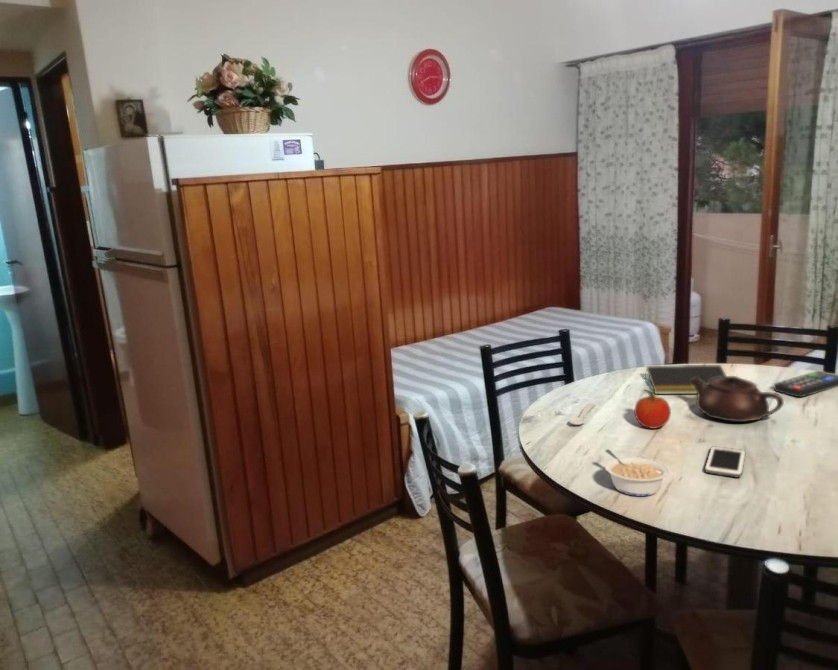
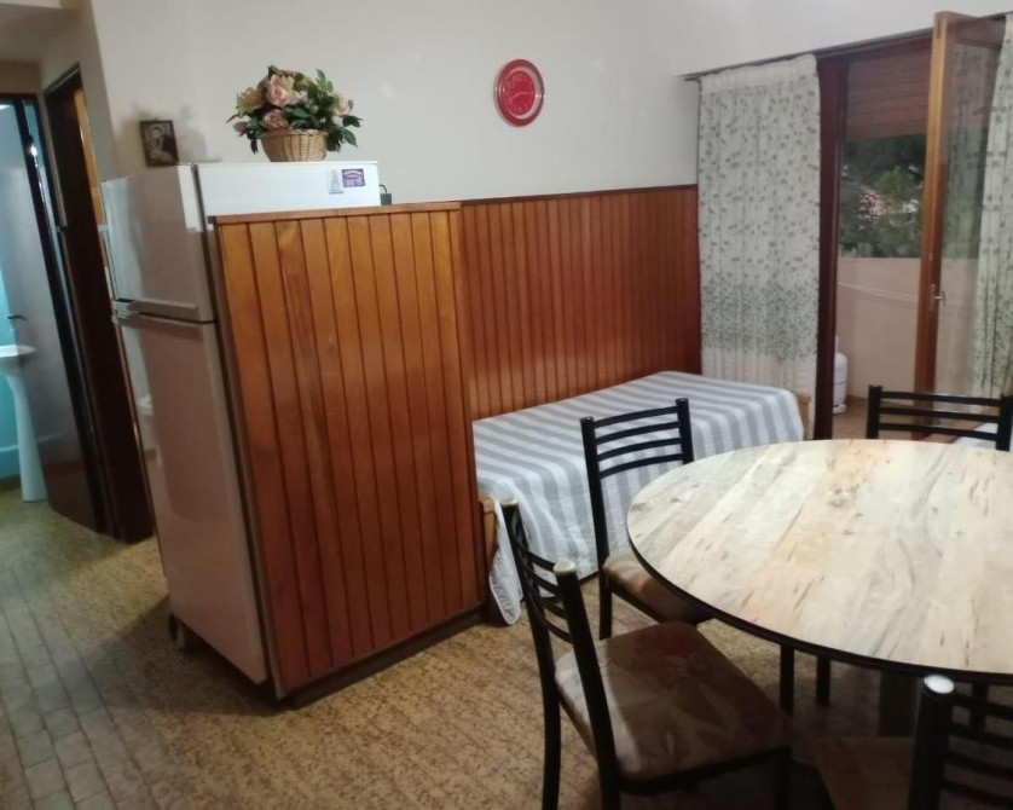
- cell phone [704,445,746,478]
- spoon [568,402,596,426]
- notepad [644,364,728,395]
- teapot [691,375,785,423]
- remote control [773,370,838,398]
- legume [603,448,670,497]
- fruit [633,389,672,430]
